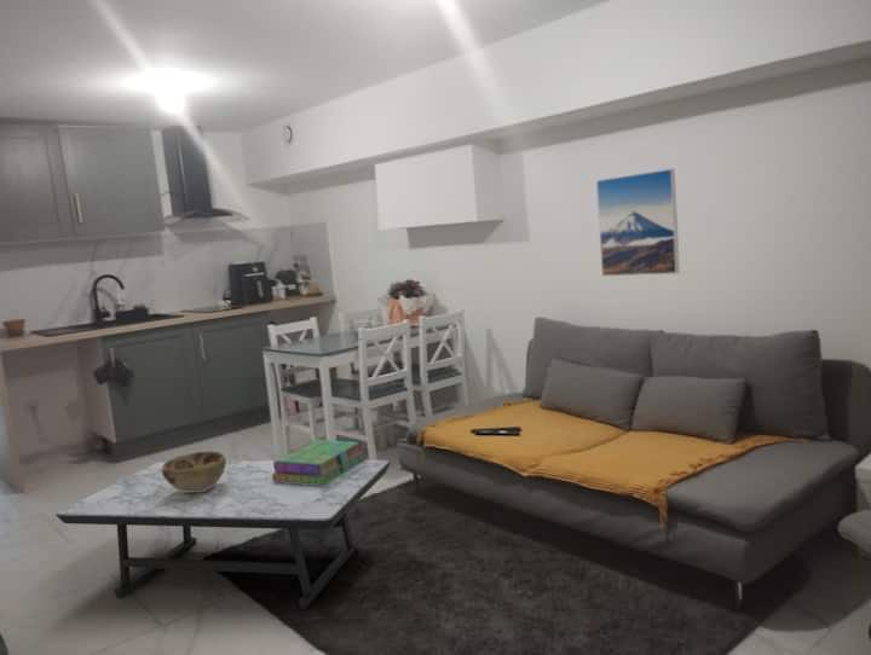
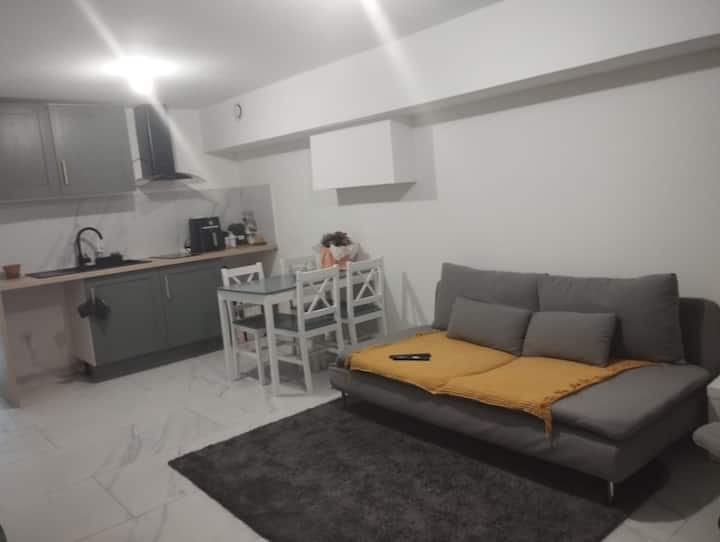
- decorative bowl [162,451,227,492]
- coffee table [54,459,391,610]
- stack of books [272,439,365,486]
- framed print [595,168,681,277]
